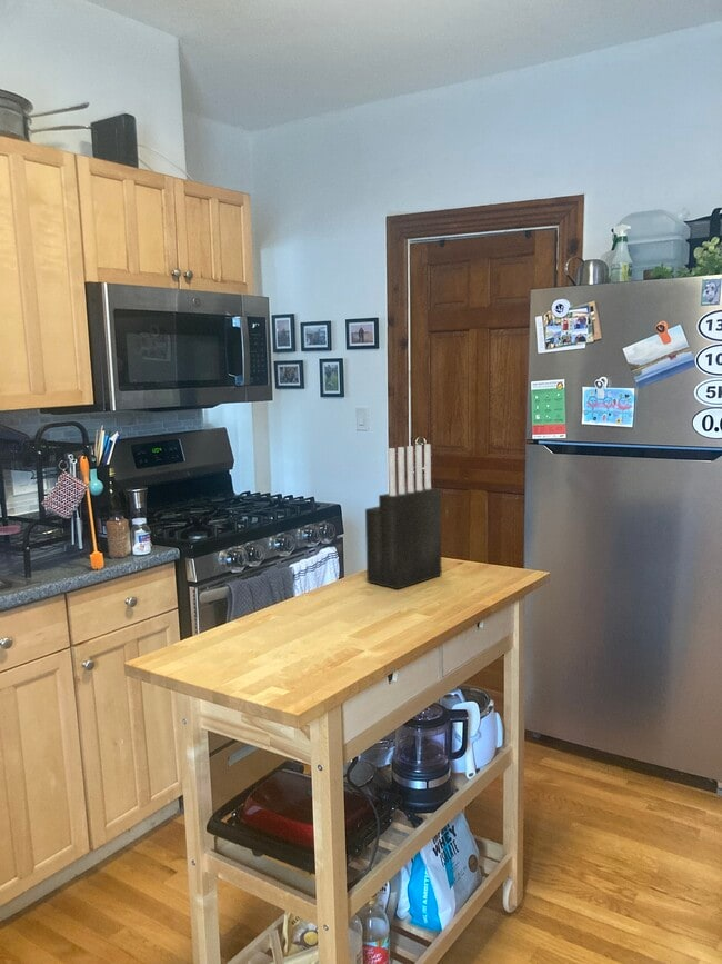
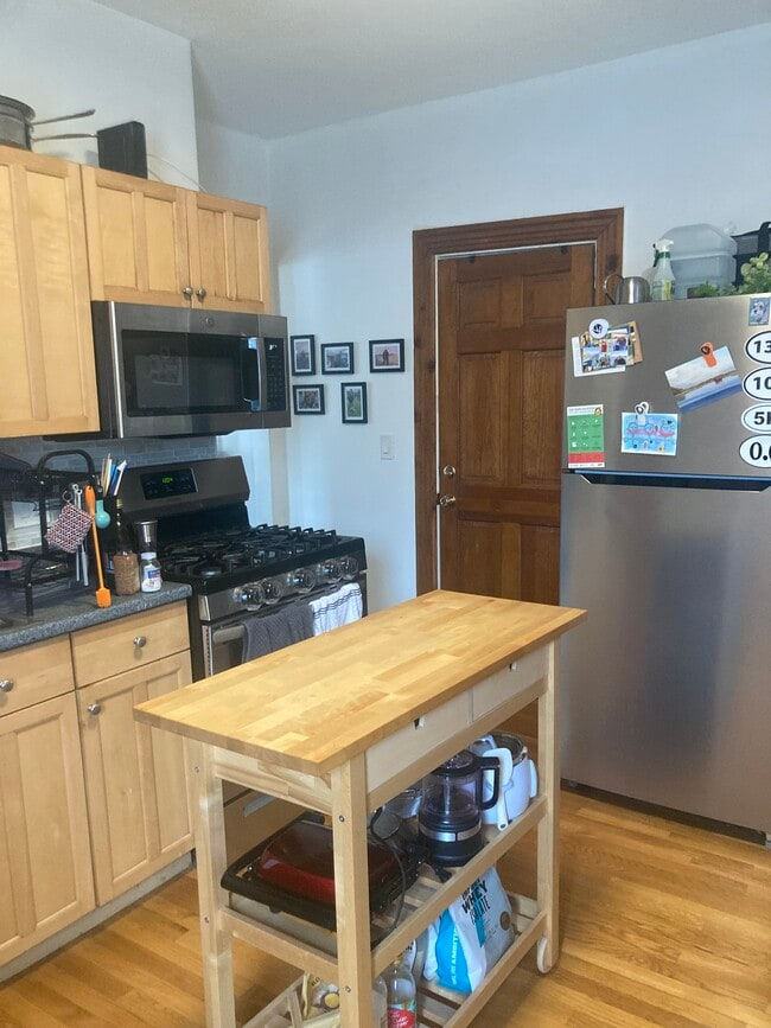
- knife block [364,443,442,590]
